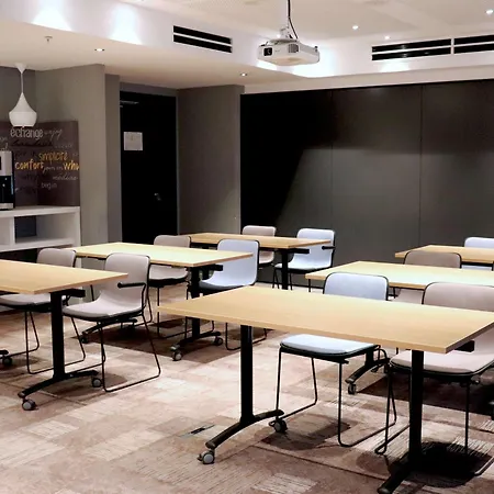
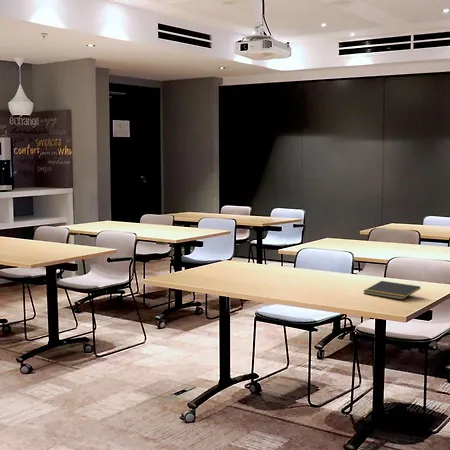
+ notepad [363,280,421,301]
